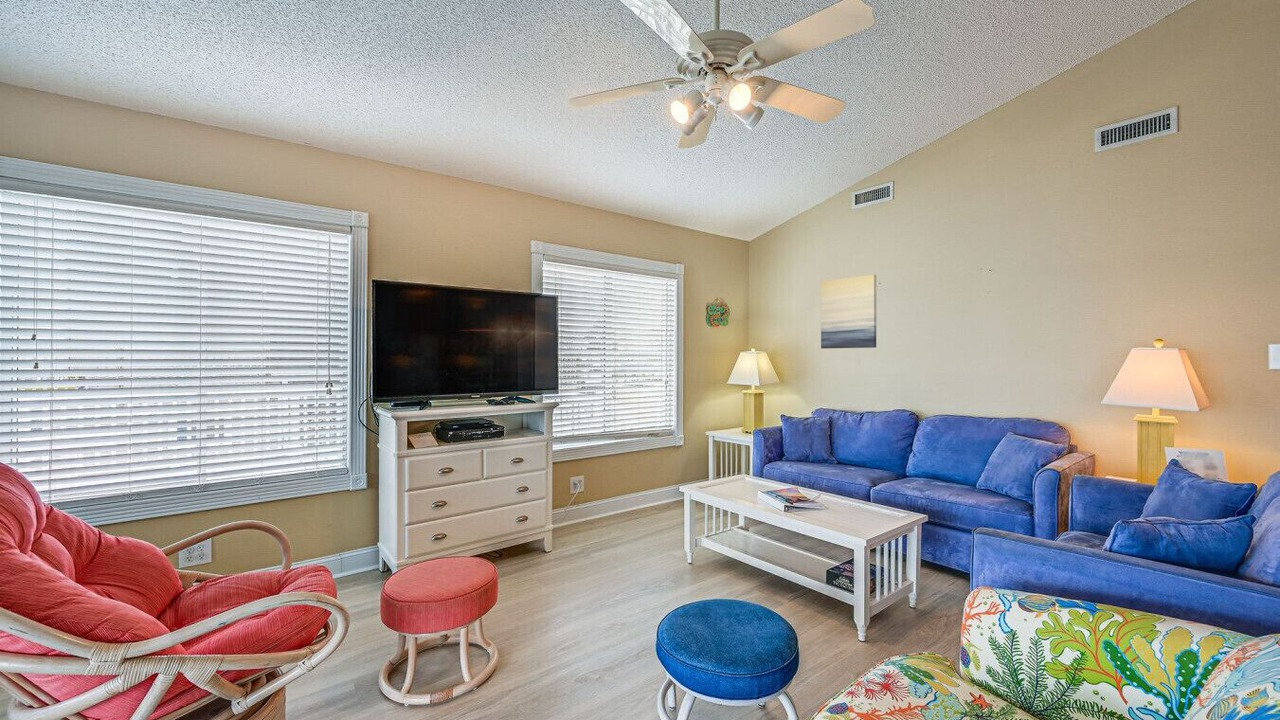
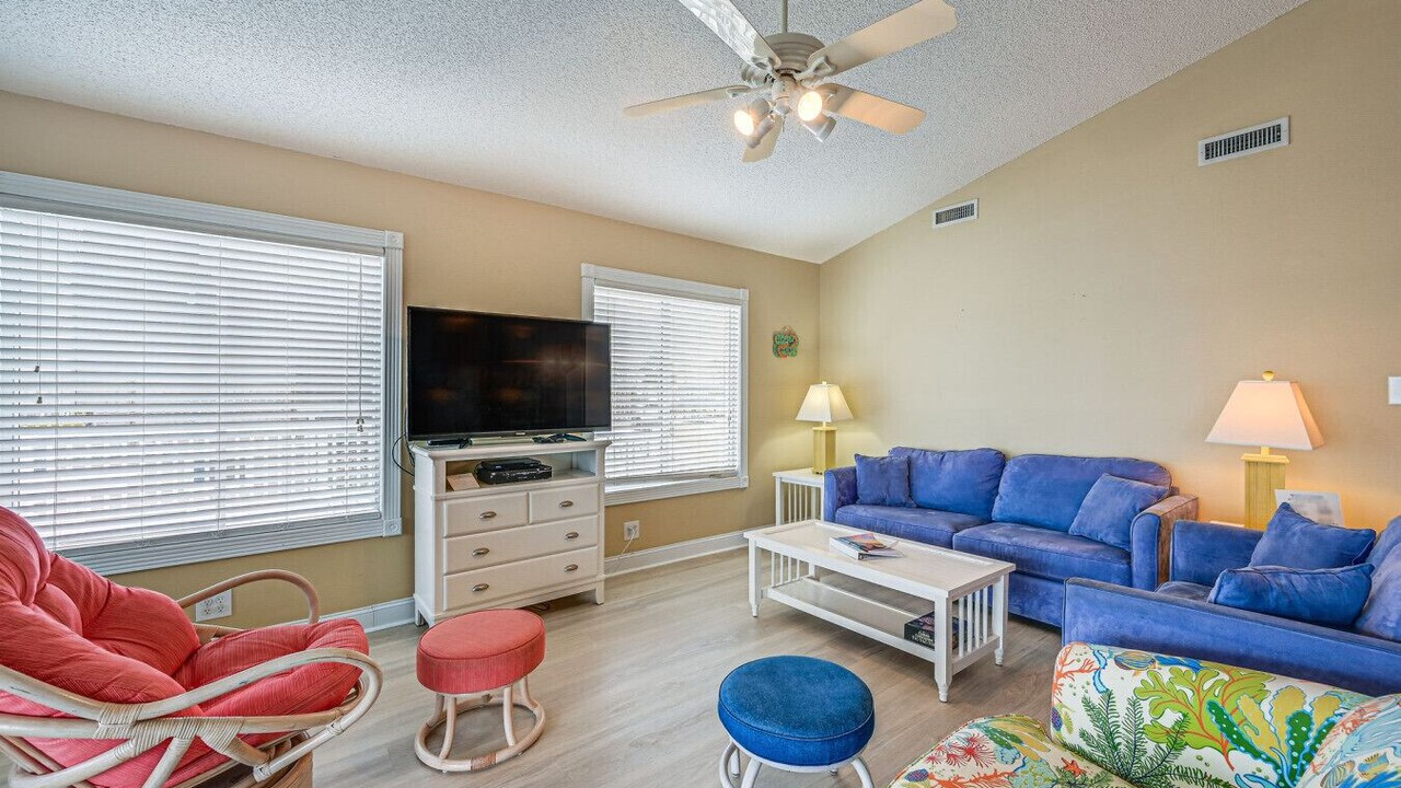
- wall art [820,274,877,349]
